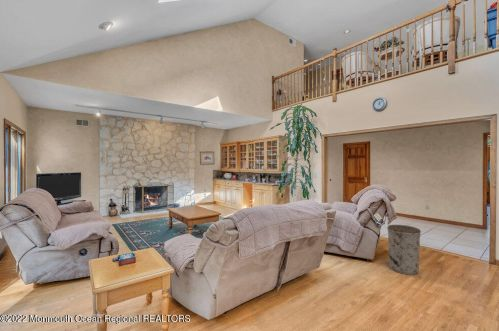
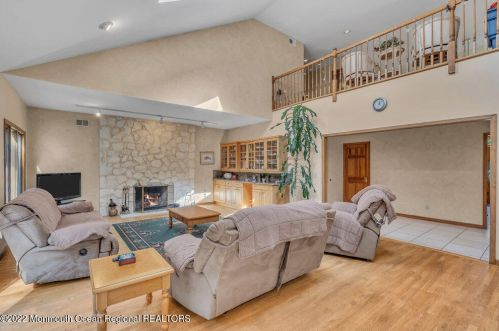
- trash can [386,224,422,276]
